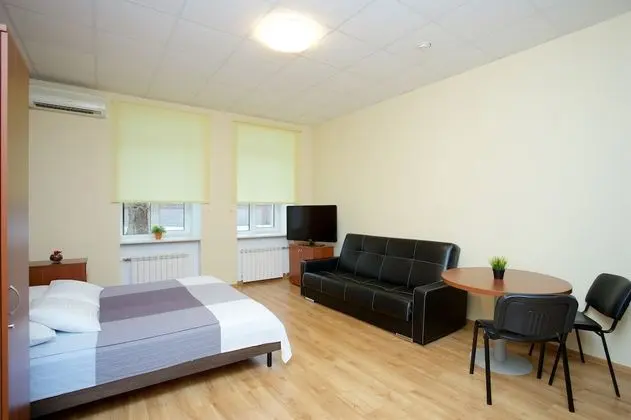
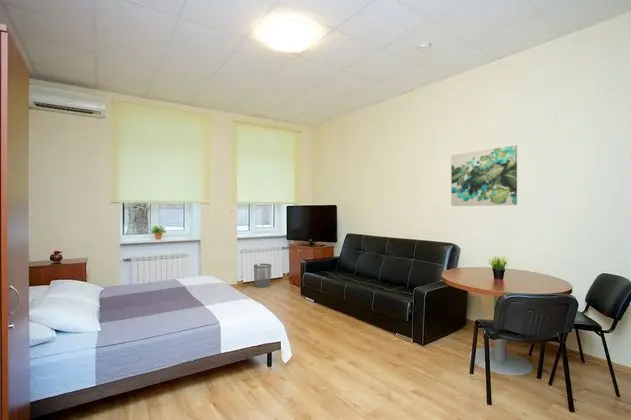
+ waste bin [253,263,272,288]
+ wall art [450,144,518,207]
